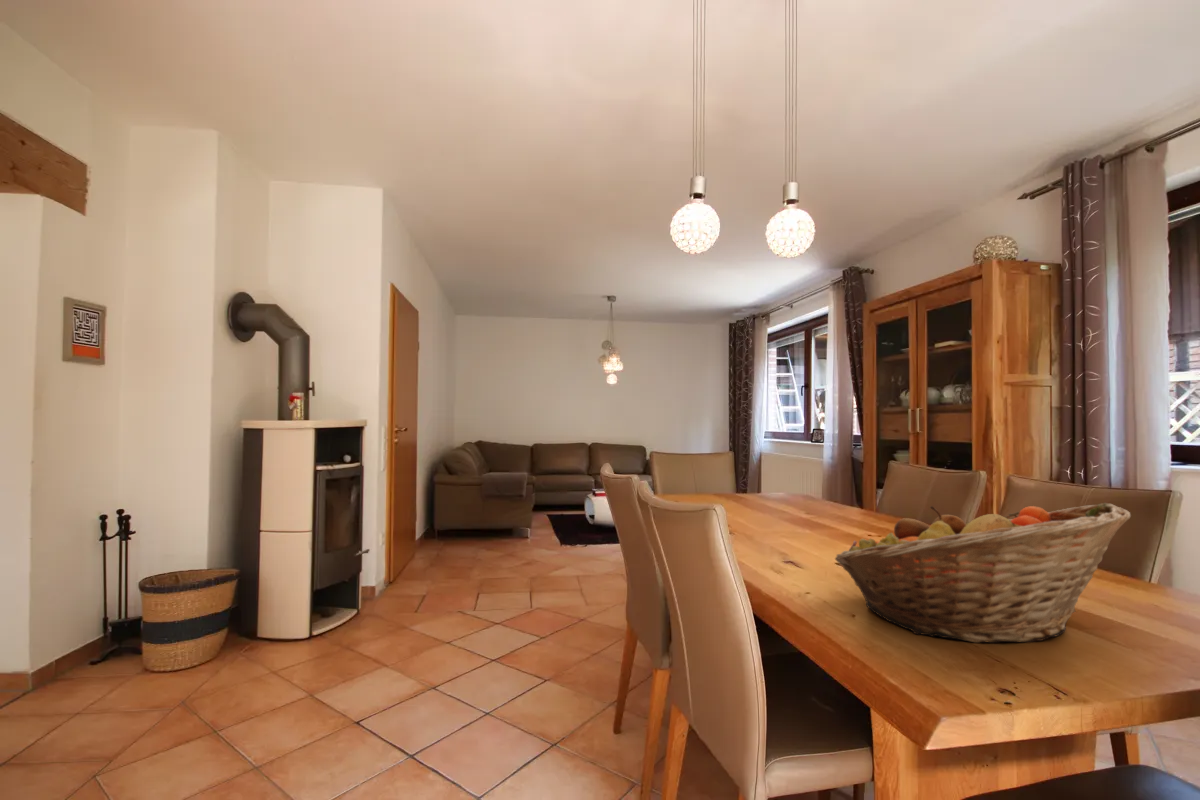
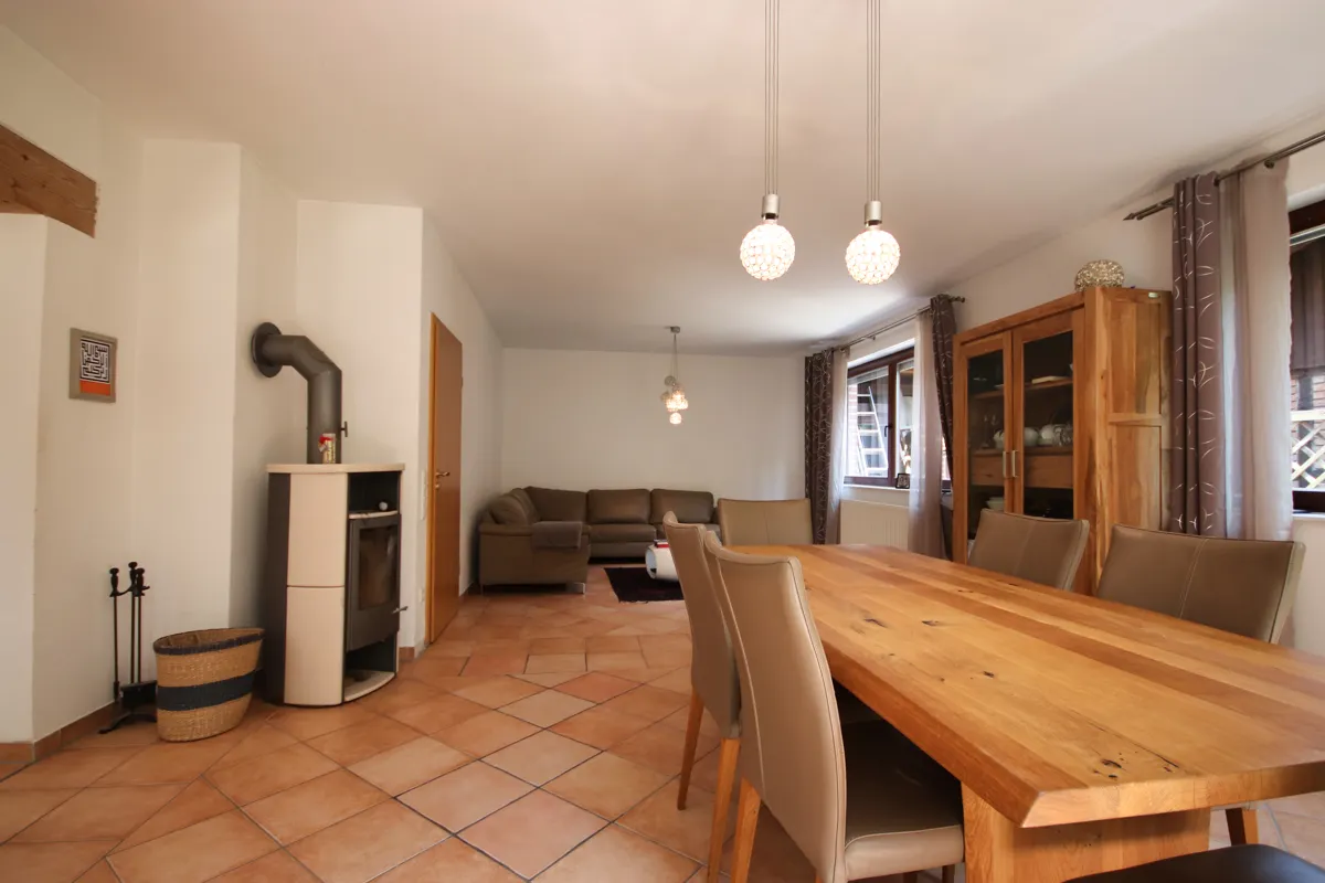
- fruit basket [834,502,1132,644]
